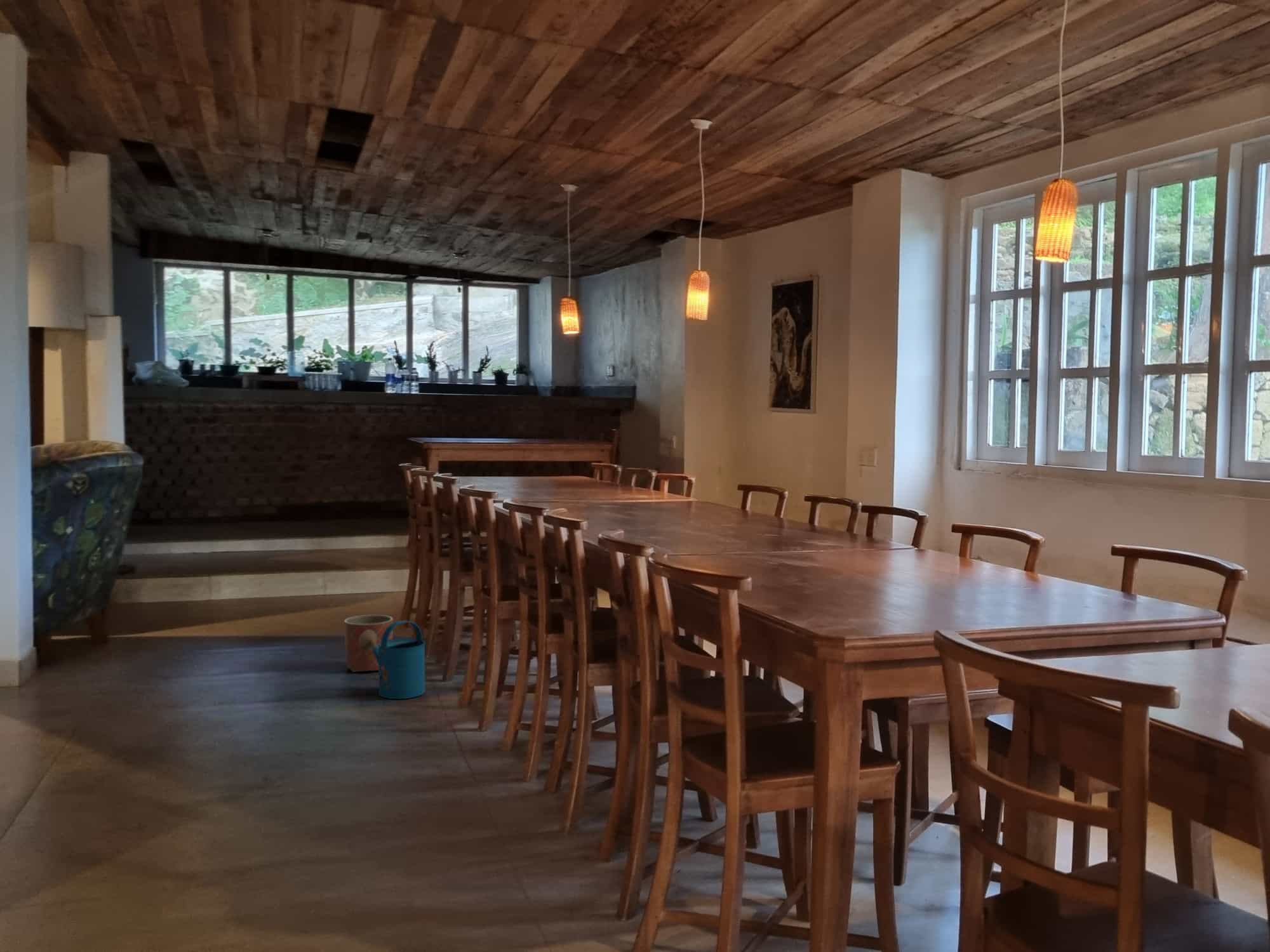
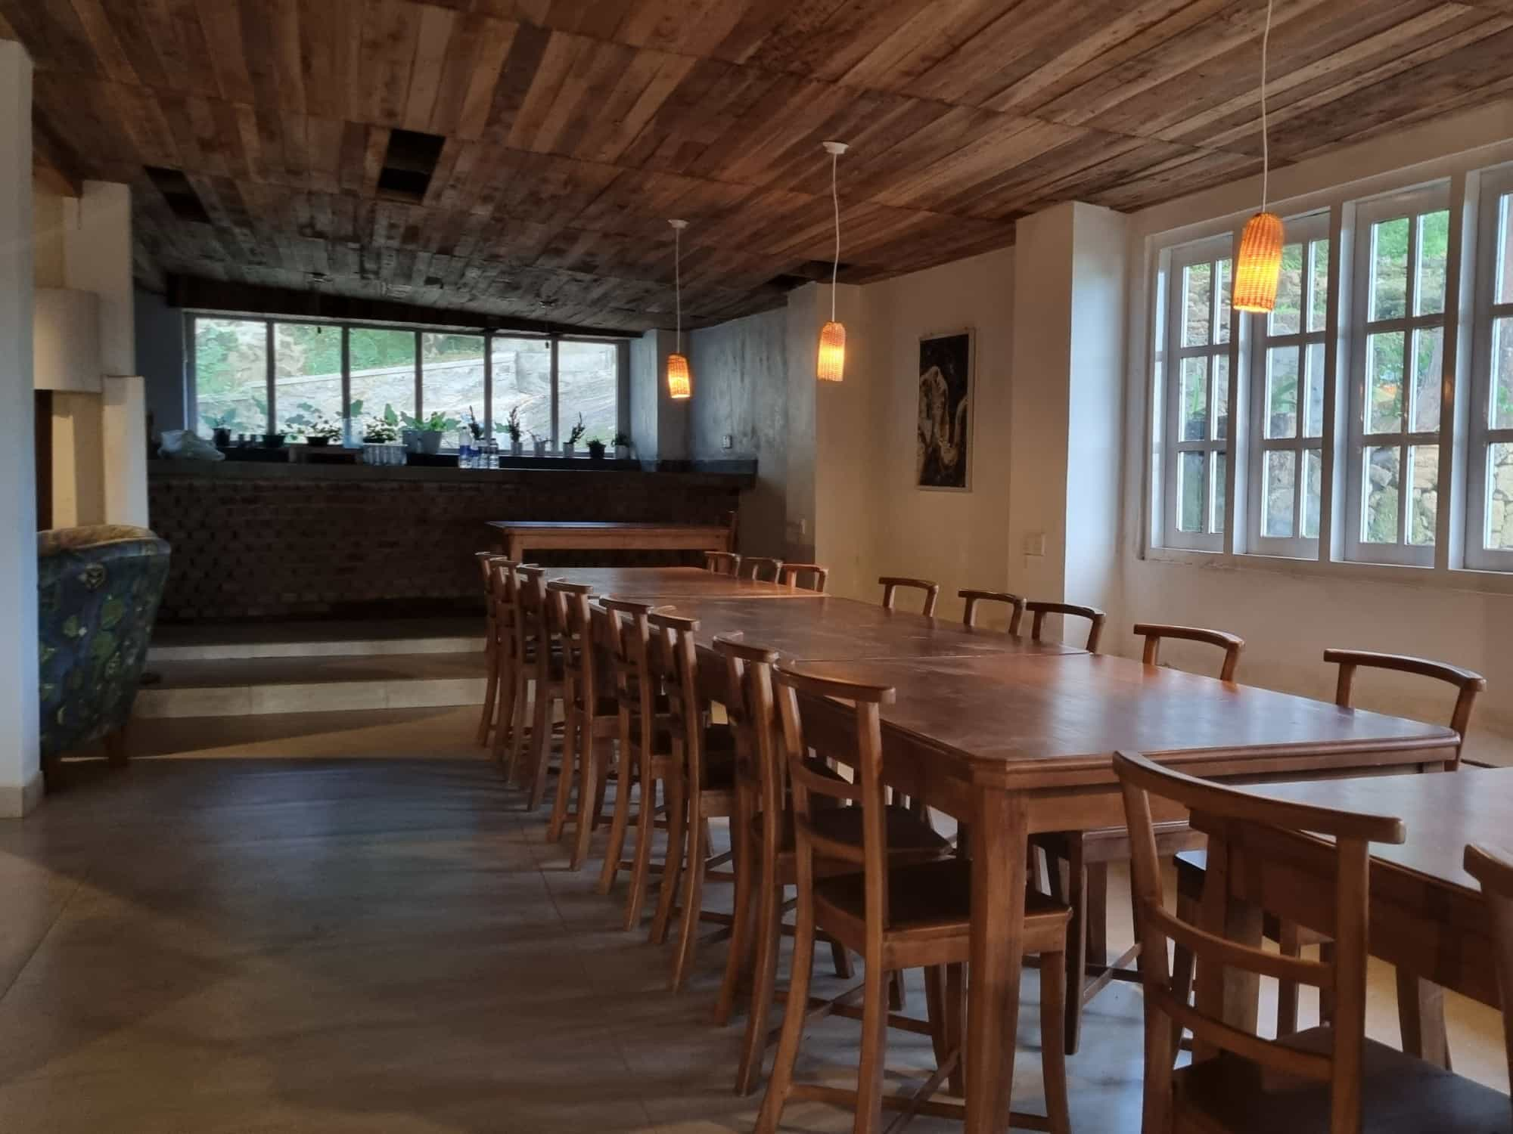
- planter [344,614,394,673]
- watering can [359,620,426,699]
